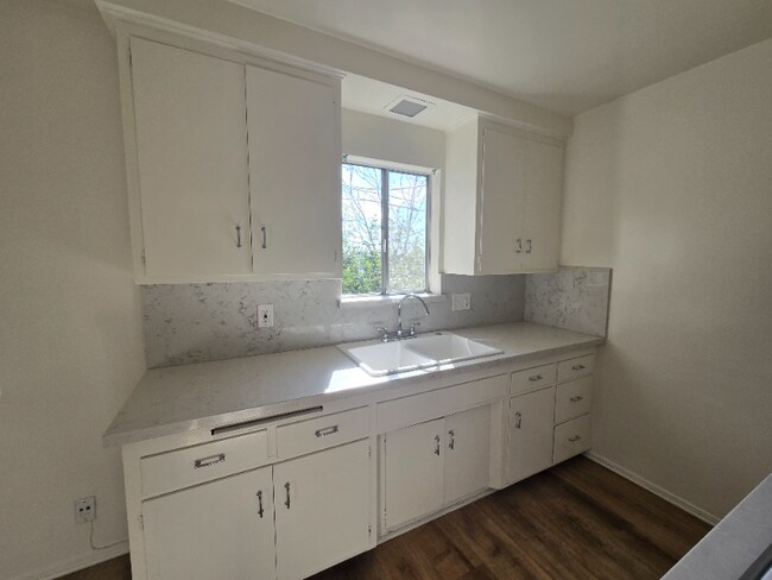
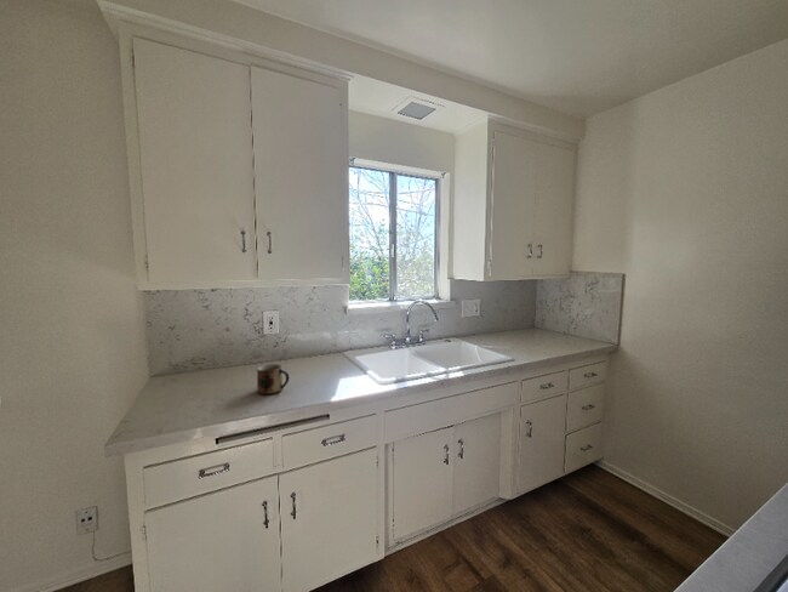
+ mug [256,363,290,395]
